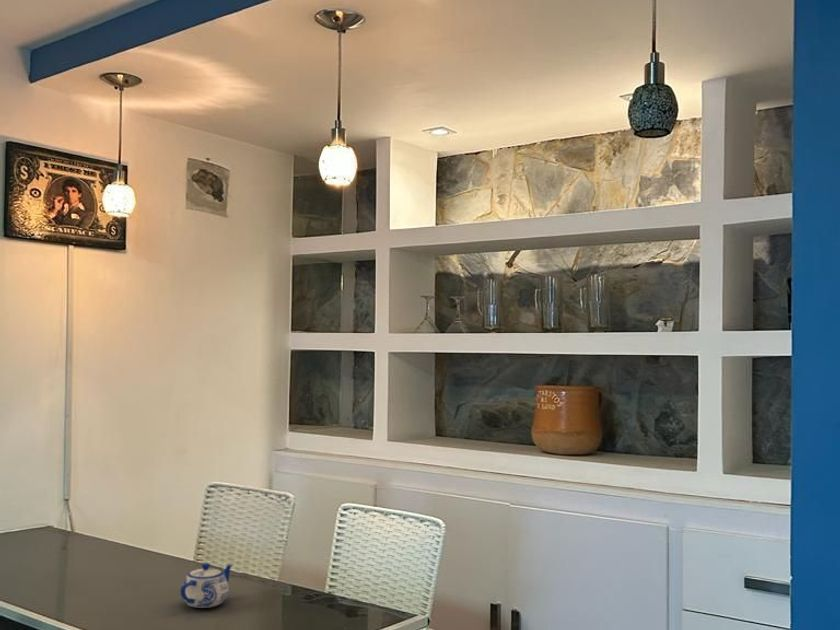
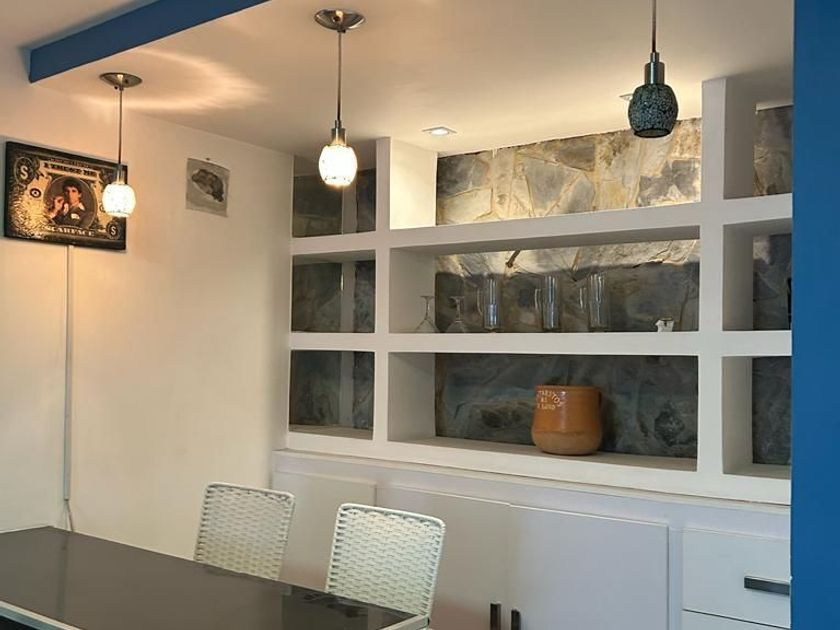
- teapot [179,562,234,609]
